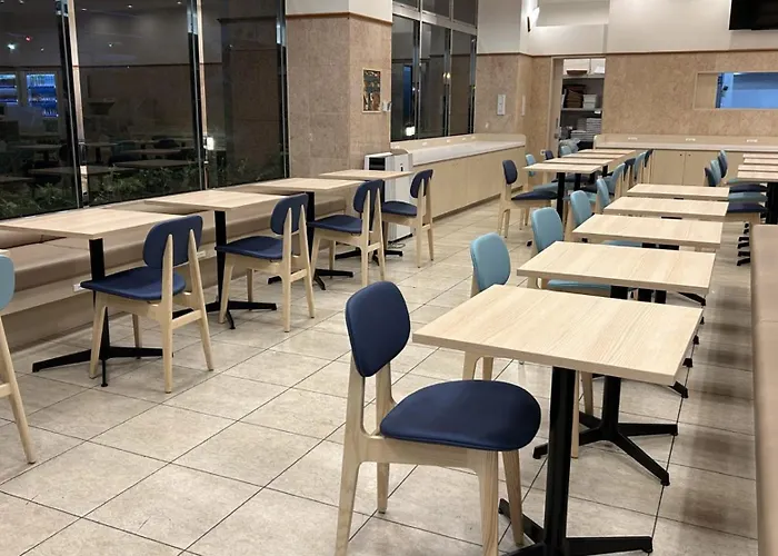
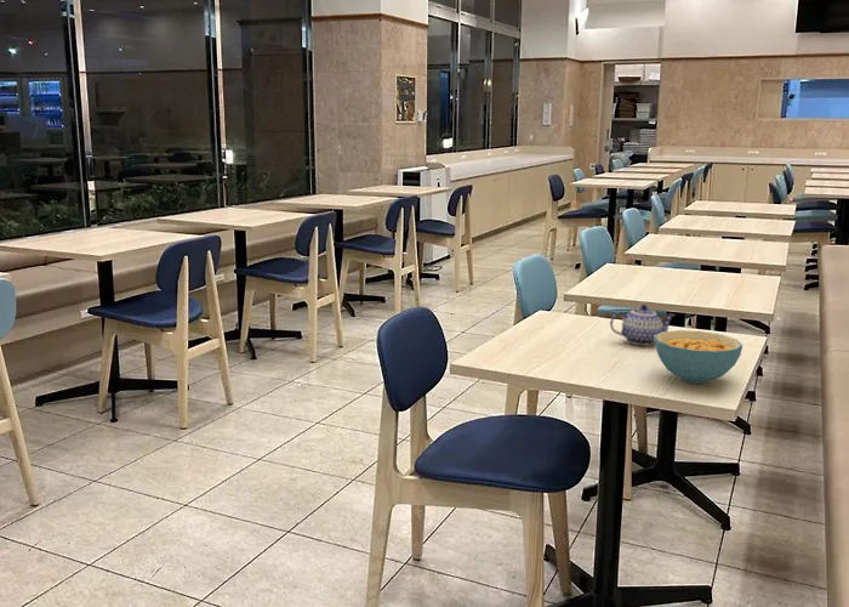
+ cereal bowl [654,329,743,385]
+ teapot [609,304,676,346]
